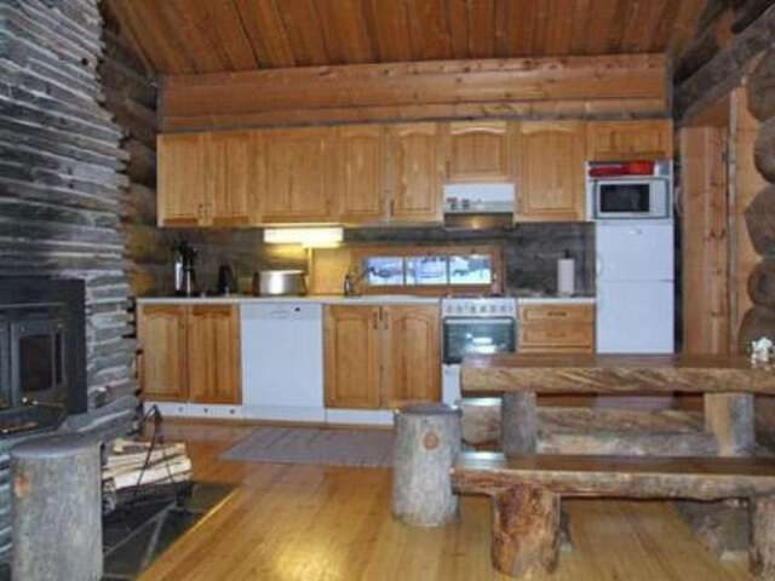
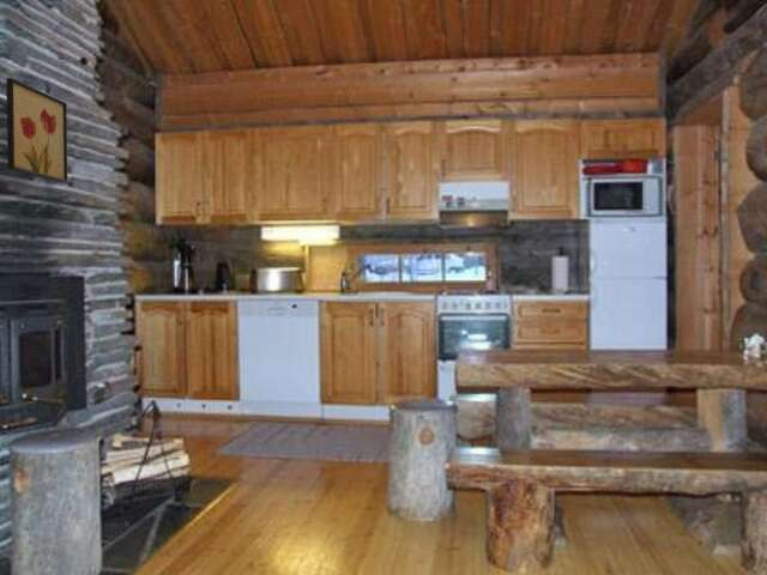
+ wall art [5,77,68,184]
